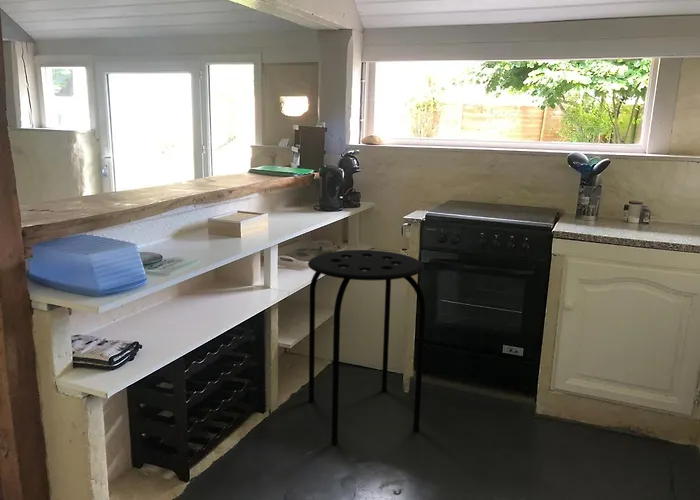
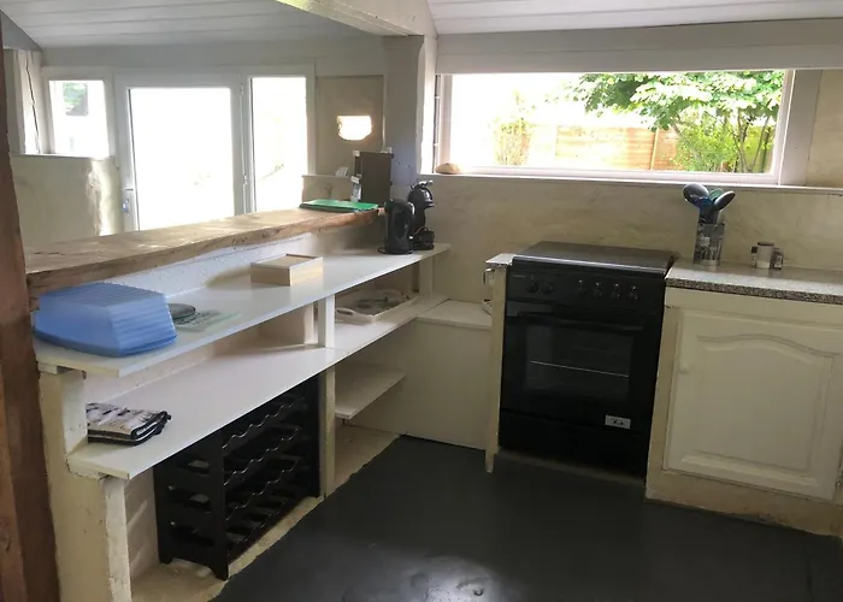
- stool [307,249,426,445]
